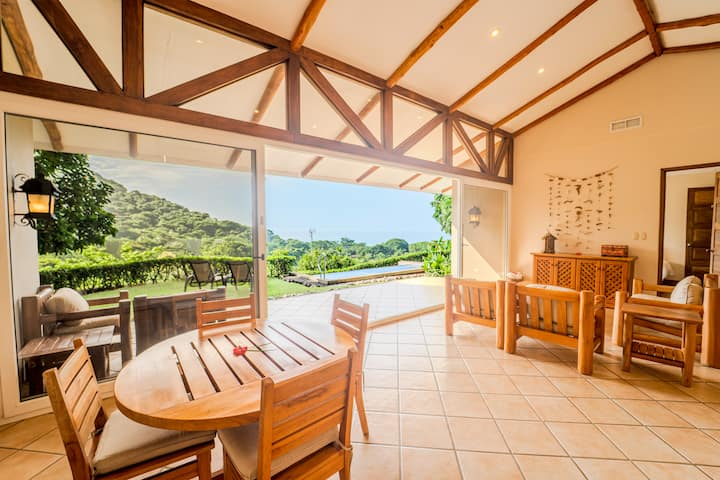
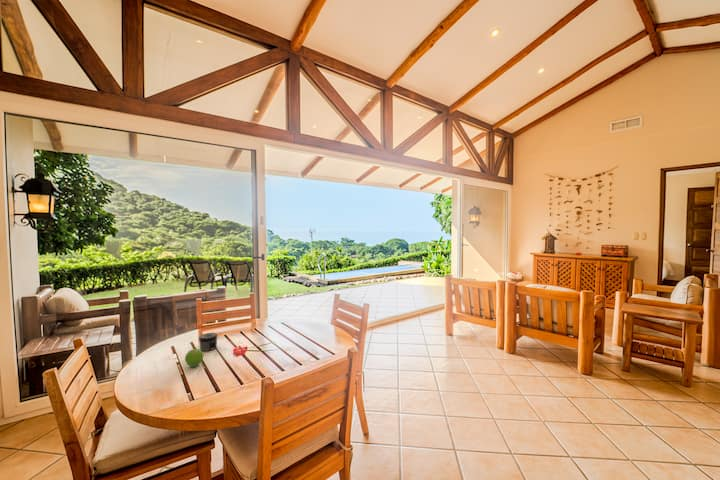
+ jar [198,332,219,352]
+ fruit [184,348,204,368]
